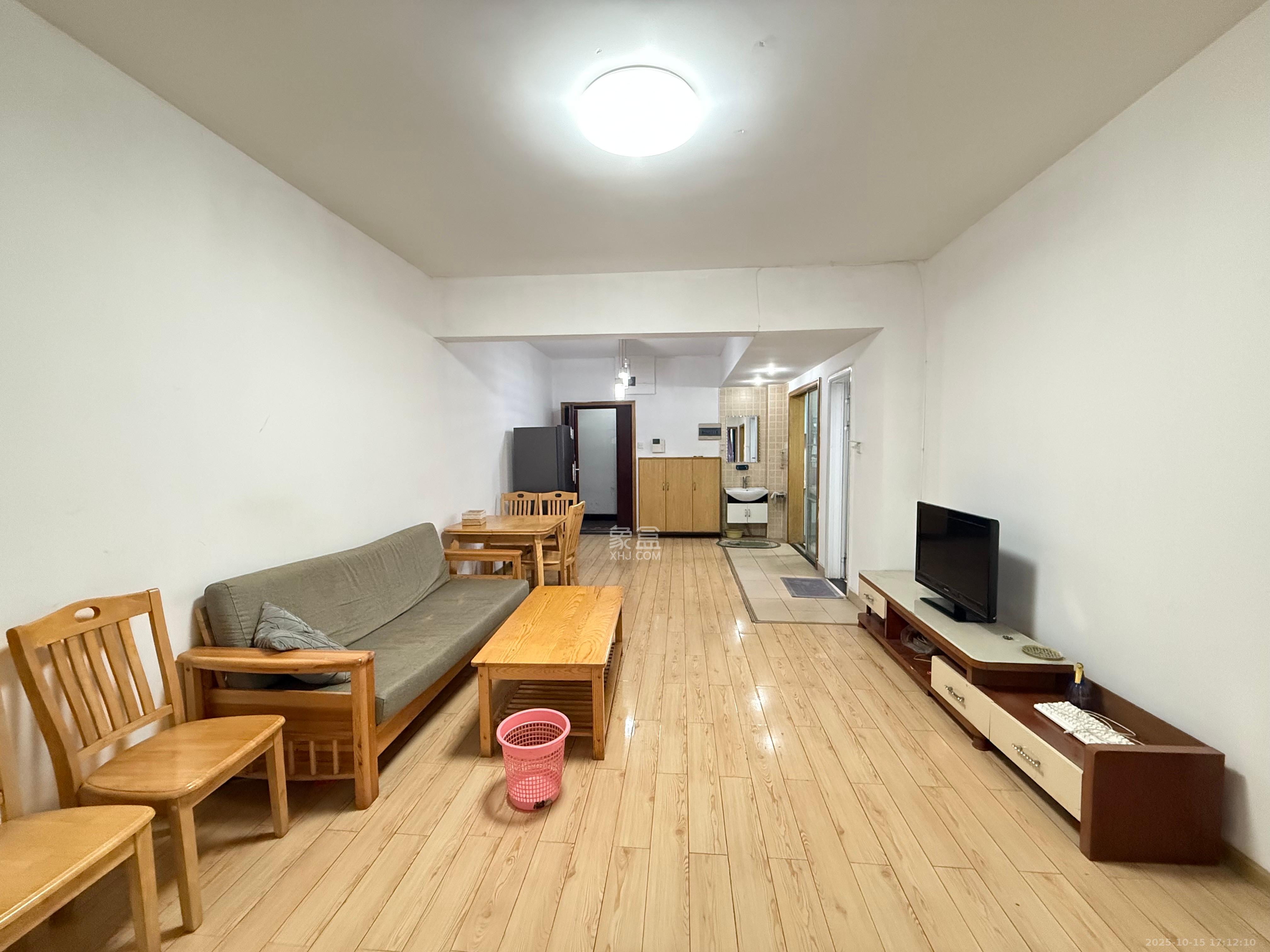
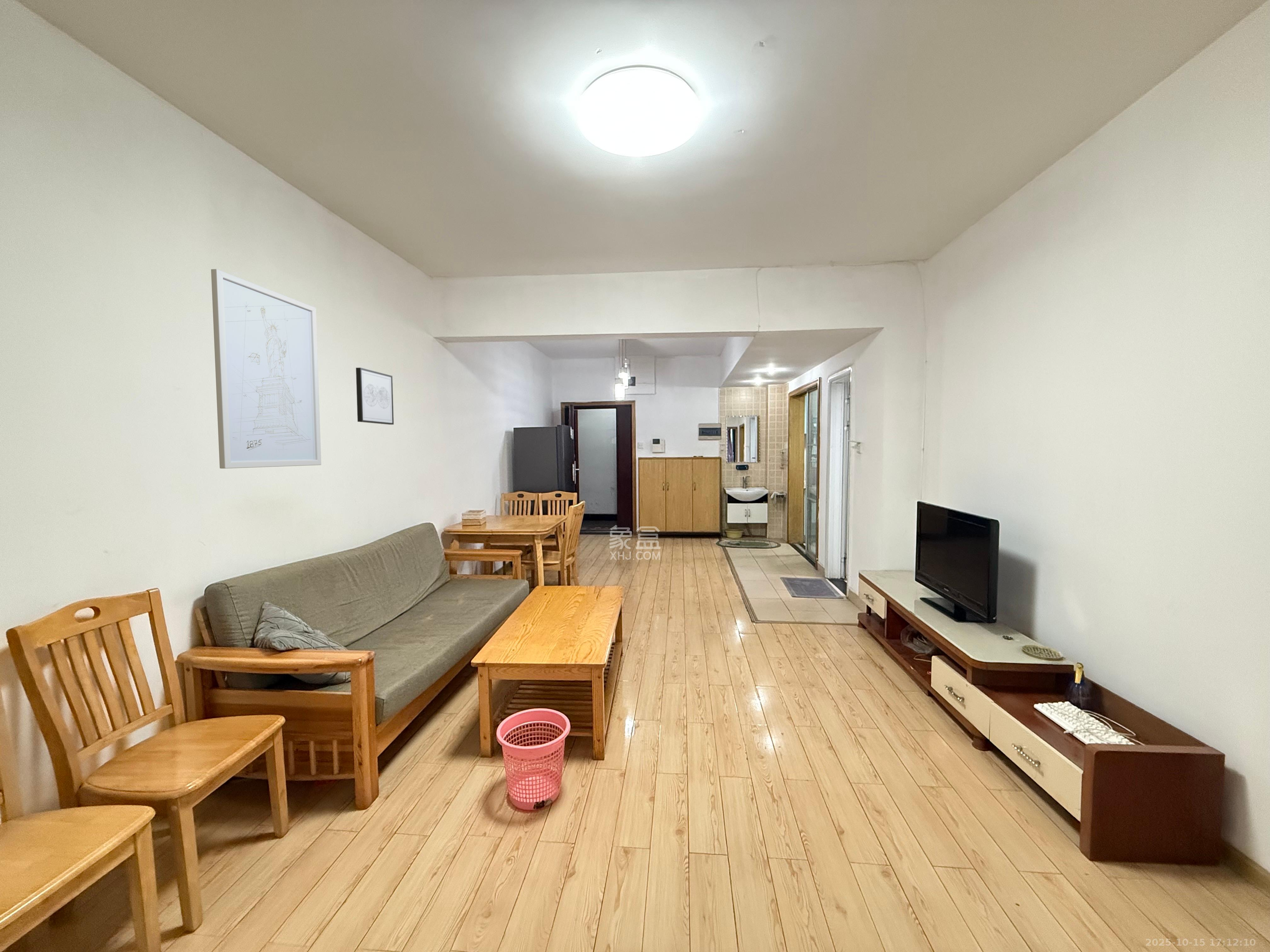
+ wall art [211,269,322,469]
+ wall art [356,367,394,425]
